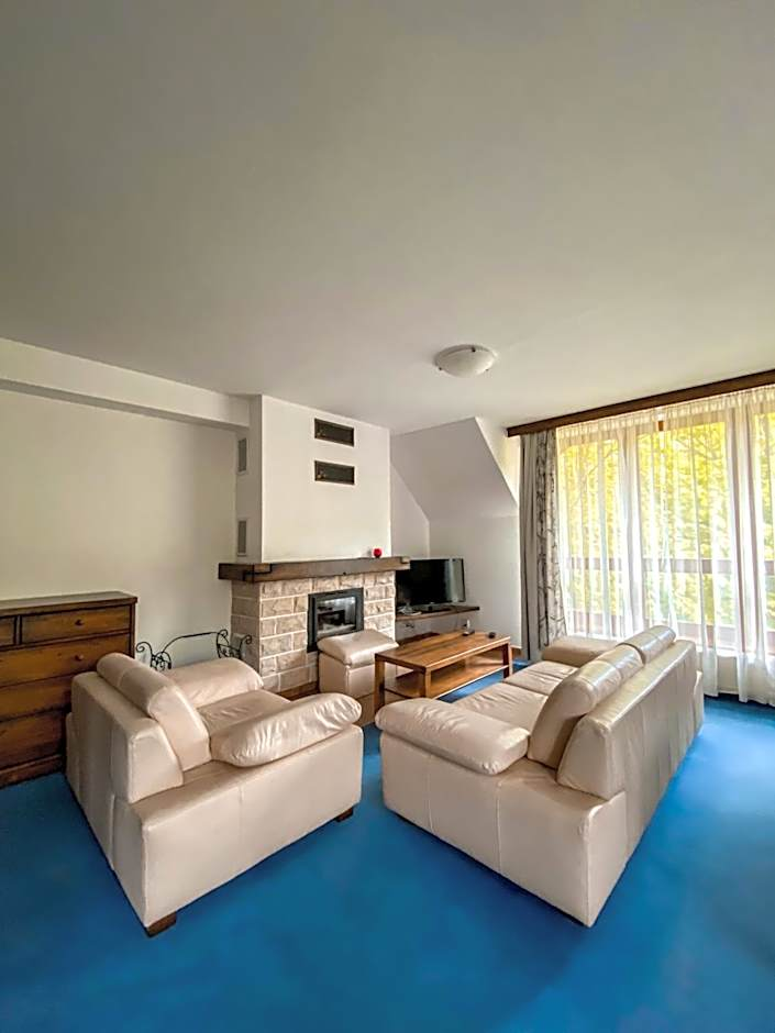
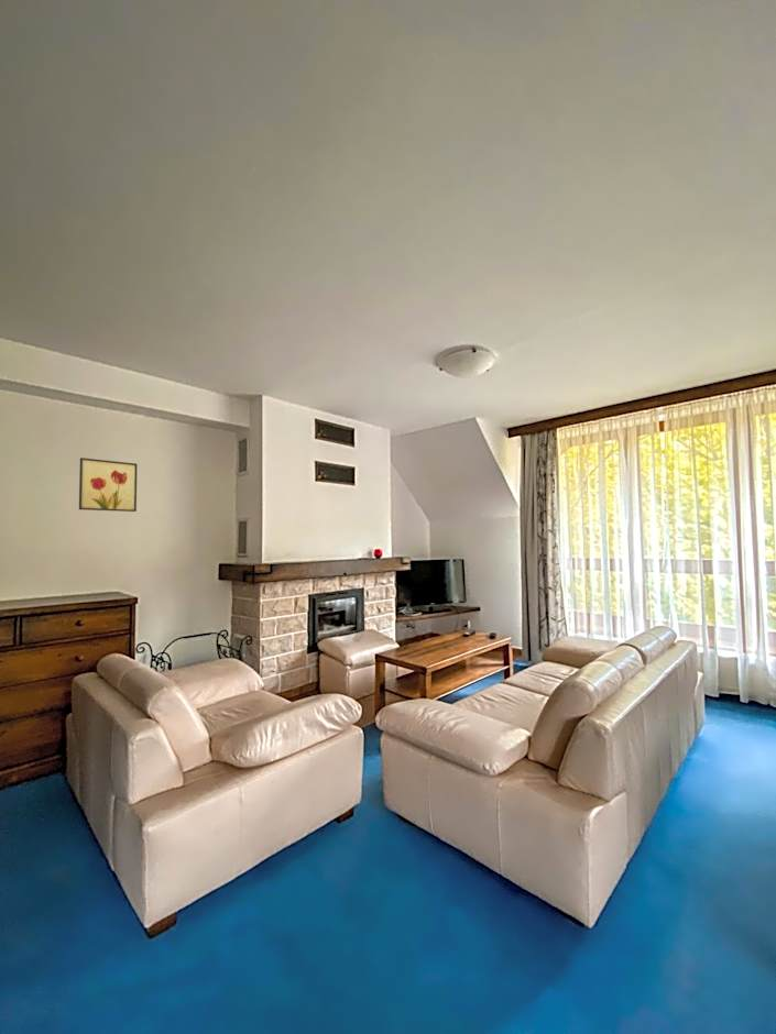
+ wall art [78,457,139,513]
